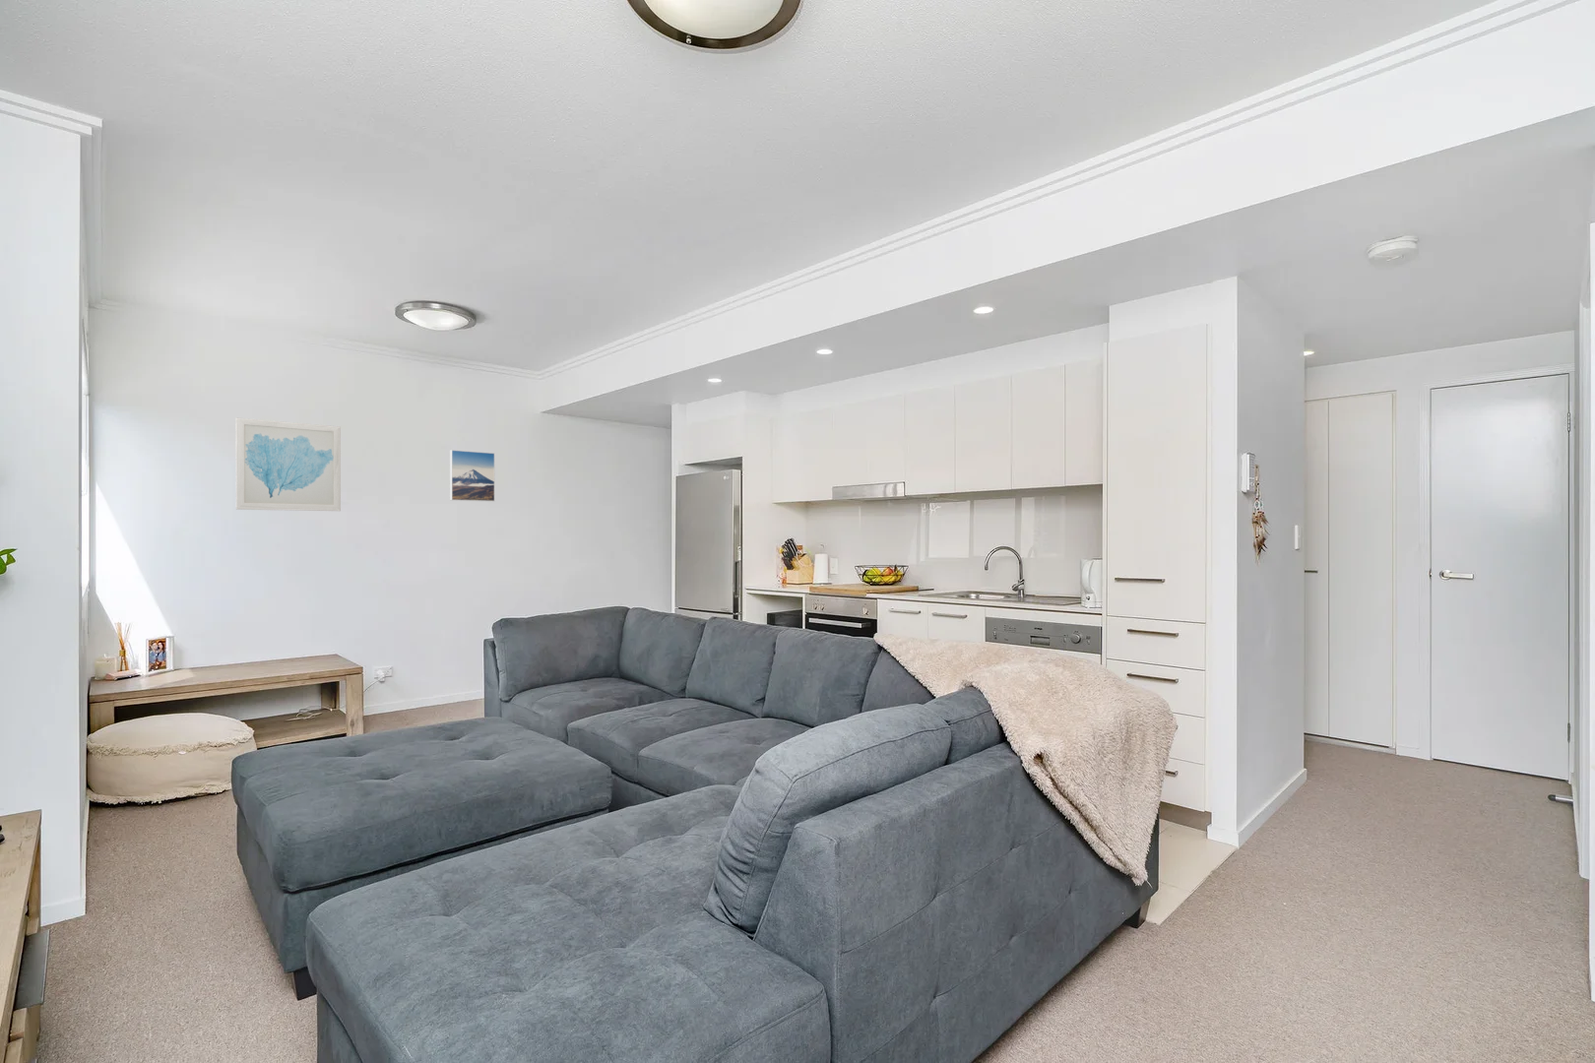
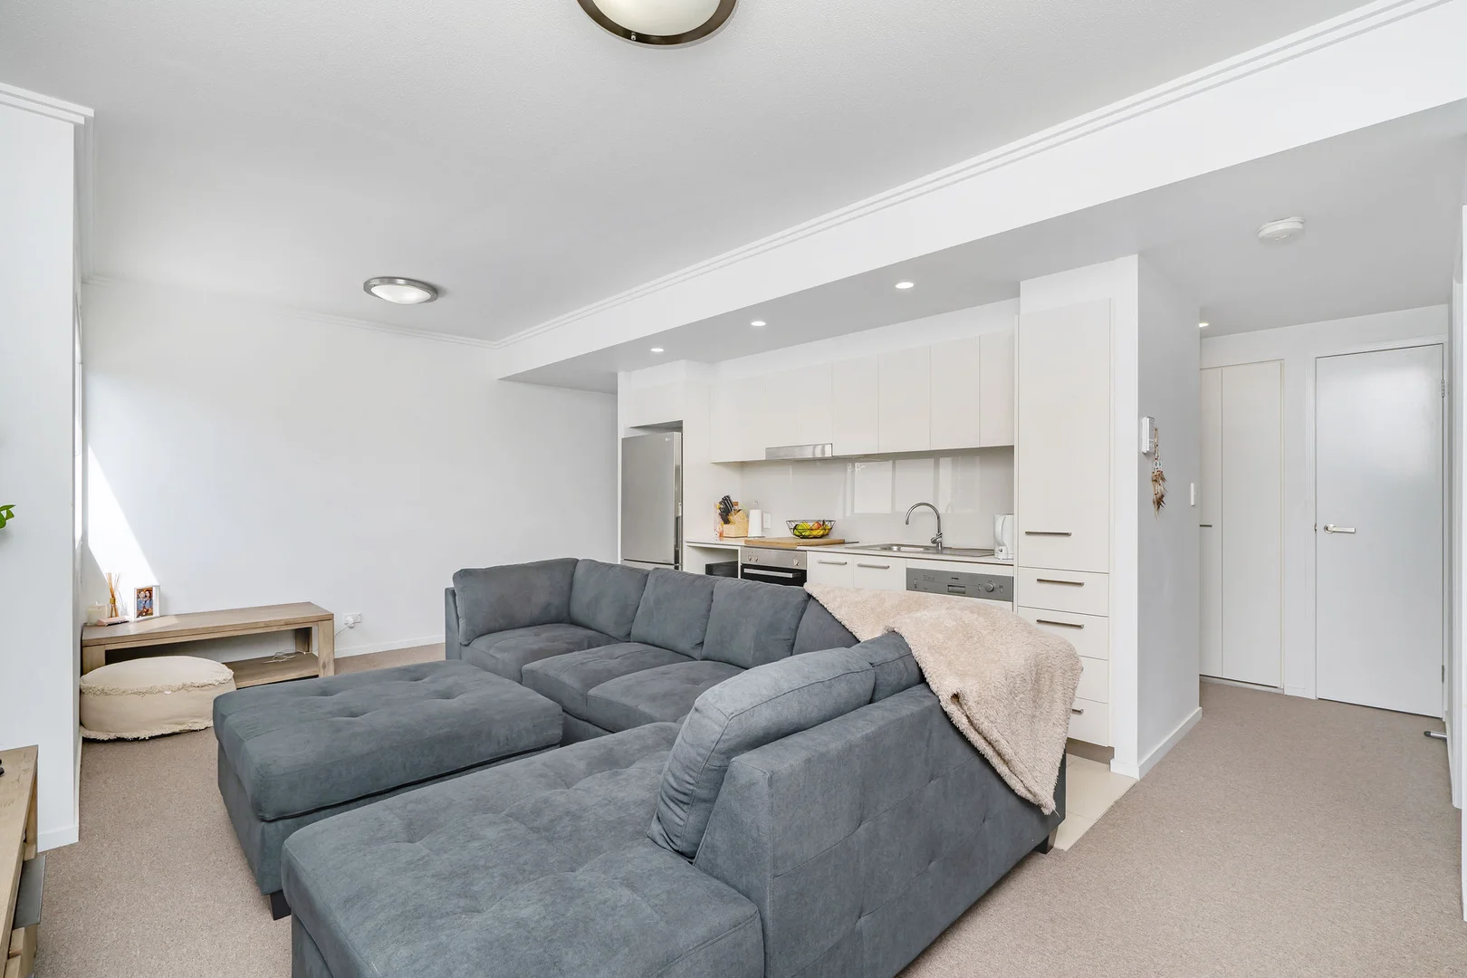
- wall art [235,416,342,511]
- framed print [449,448,495,502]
